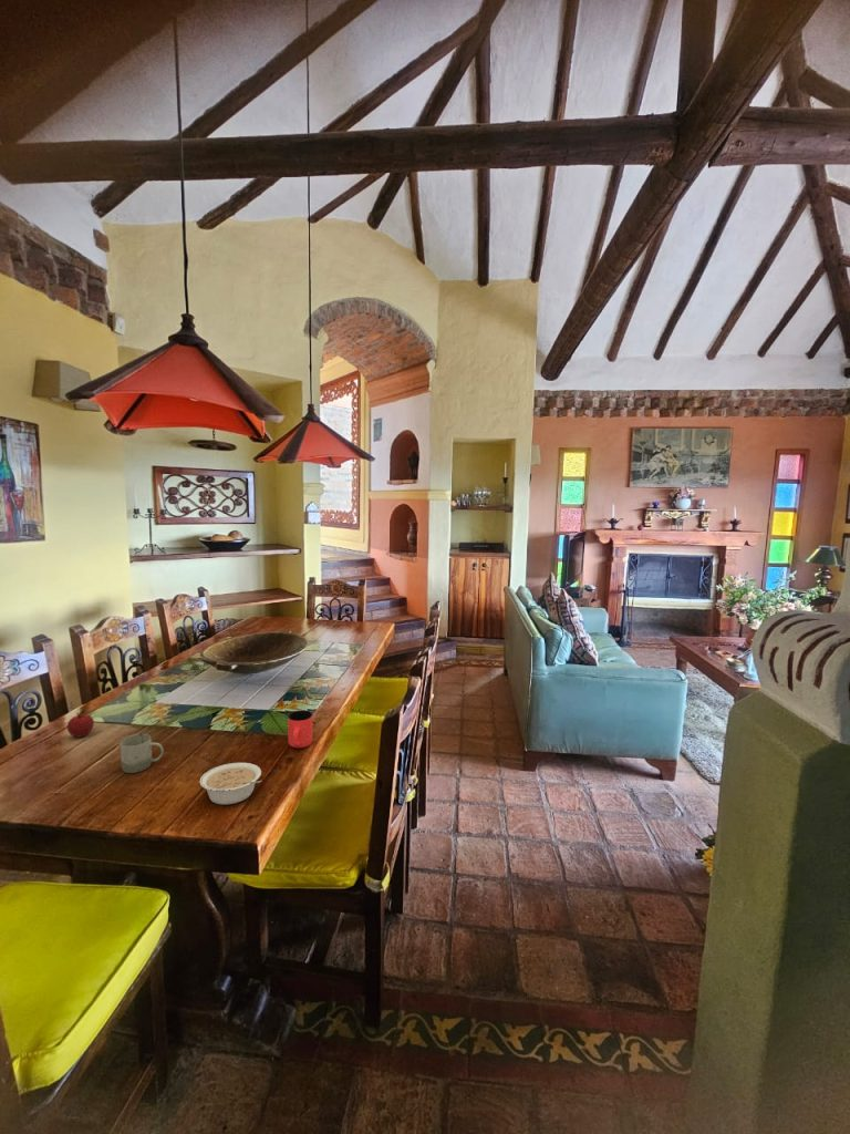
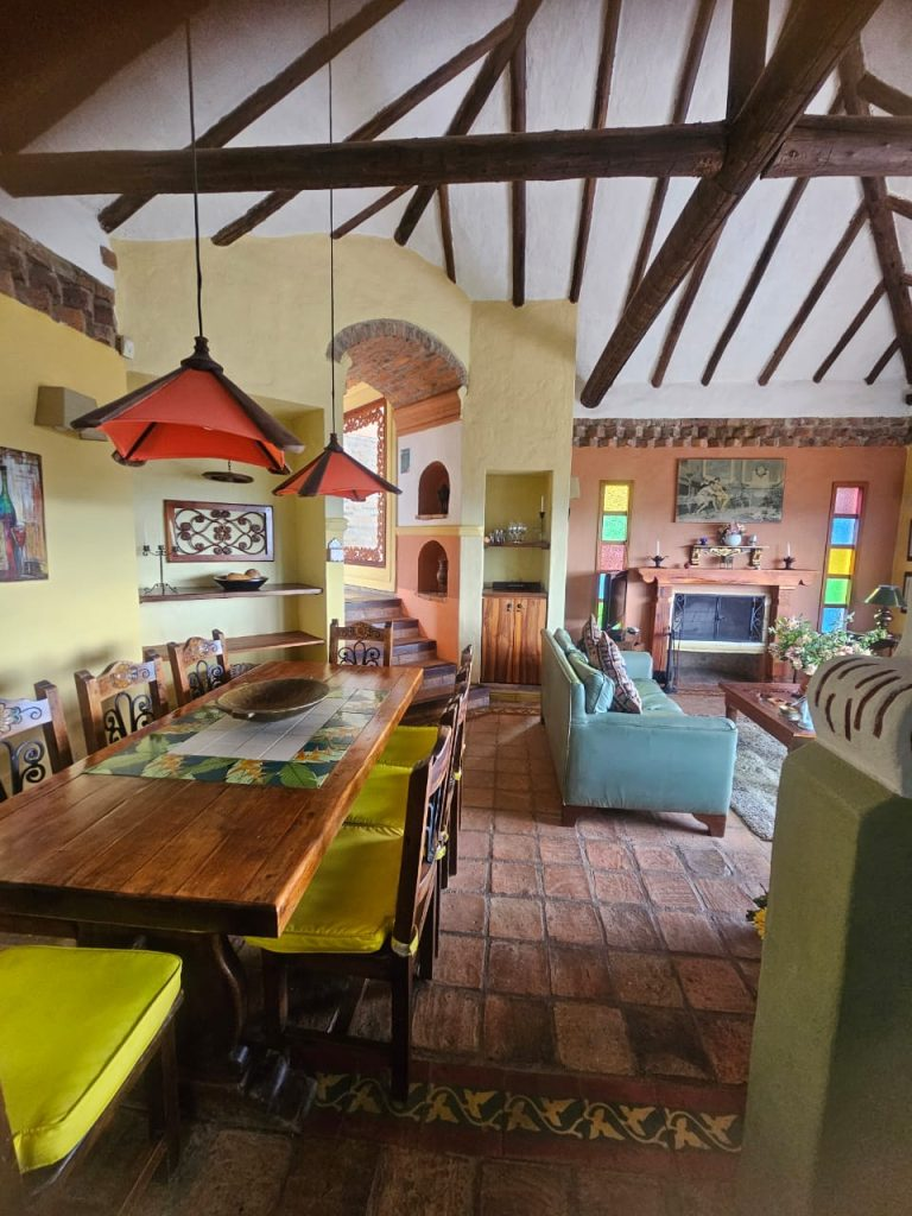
- apple [65,709,95,739]
- cup [120,733,165,774]
- cup [287,710,313,749]
- legume [199,762,262,805]
